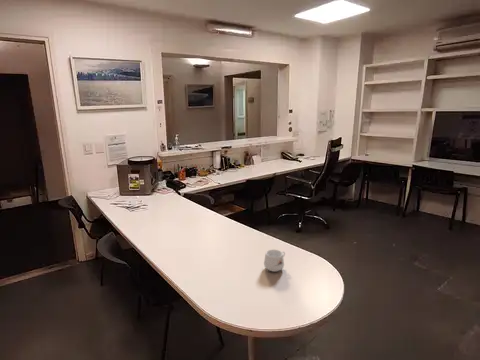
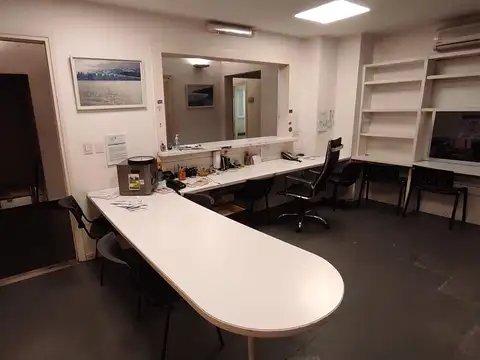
- mug [263,248,286,273]
